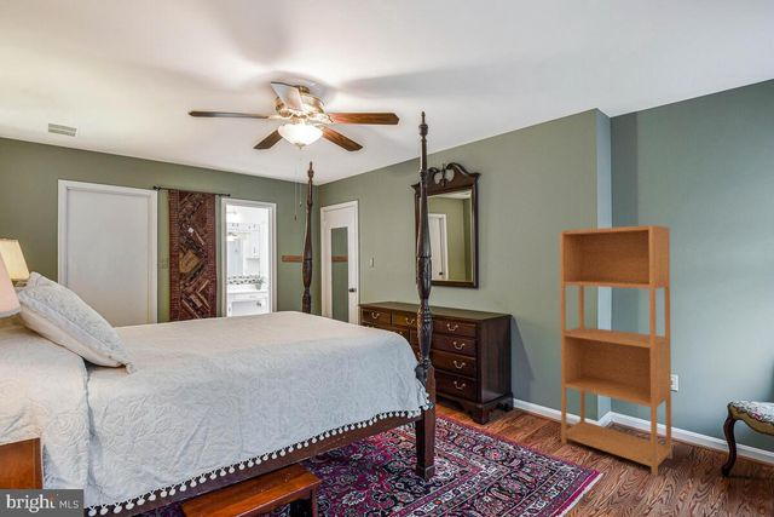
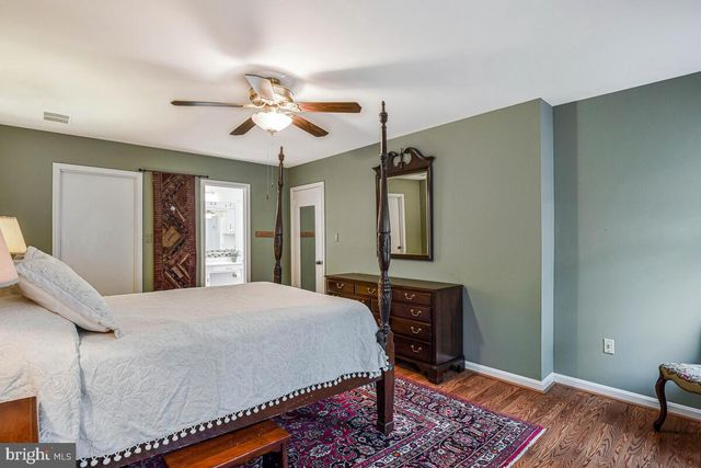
- bookcase [559,224,672,477]
